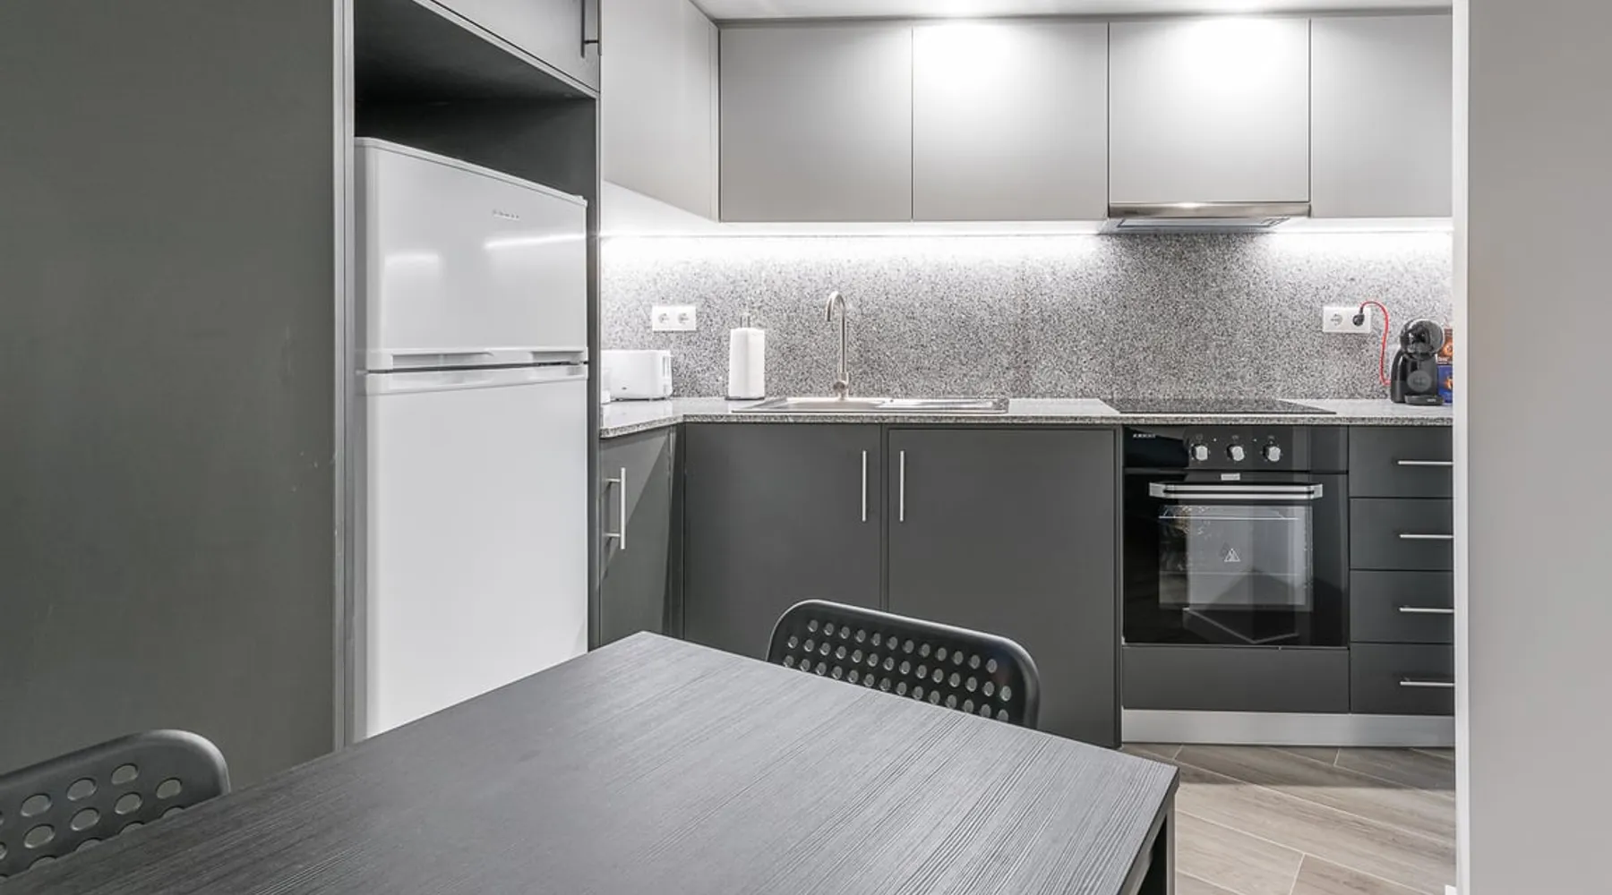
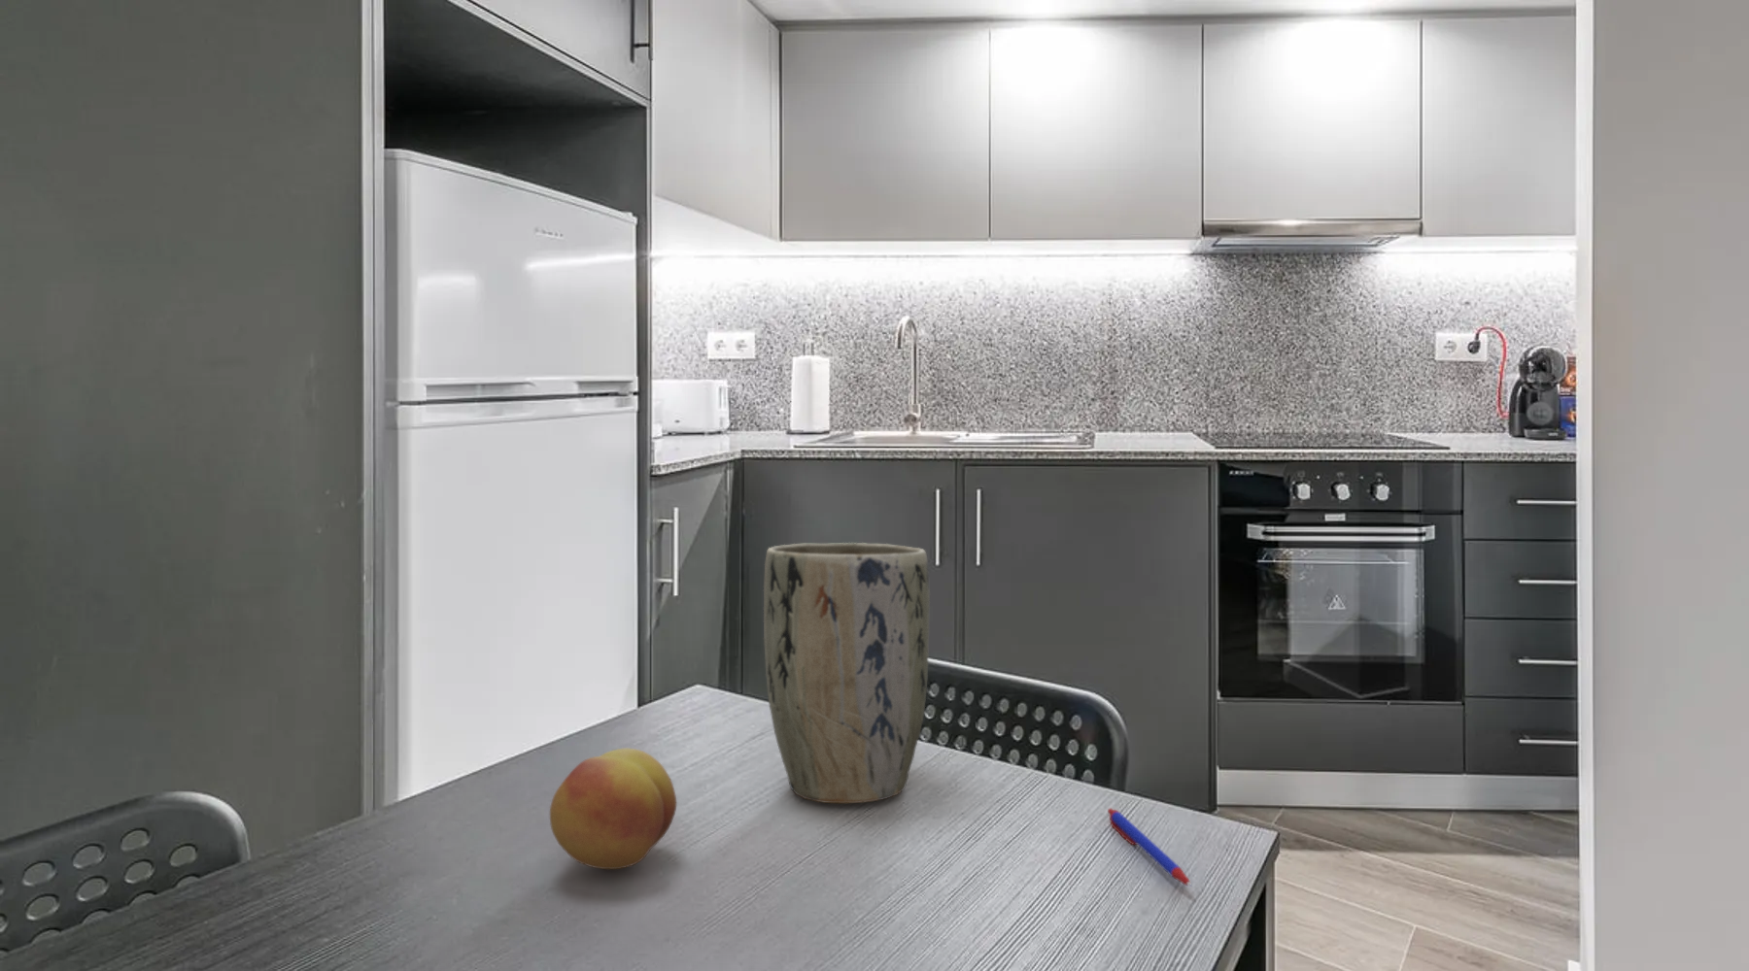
+ fruit [549,747,677,871]
+ pen [1107,807,1193,887]
+ plant pot [763,542,931,804]
